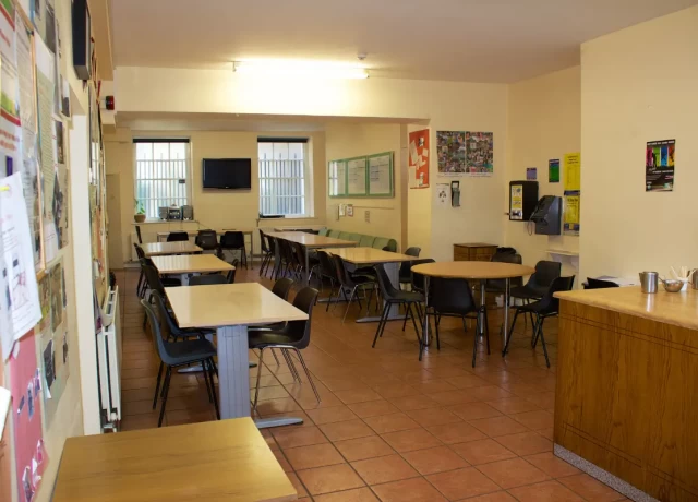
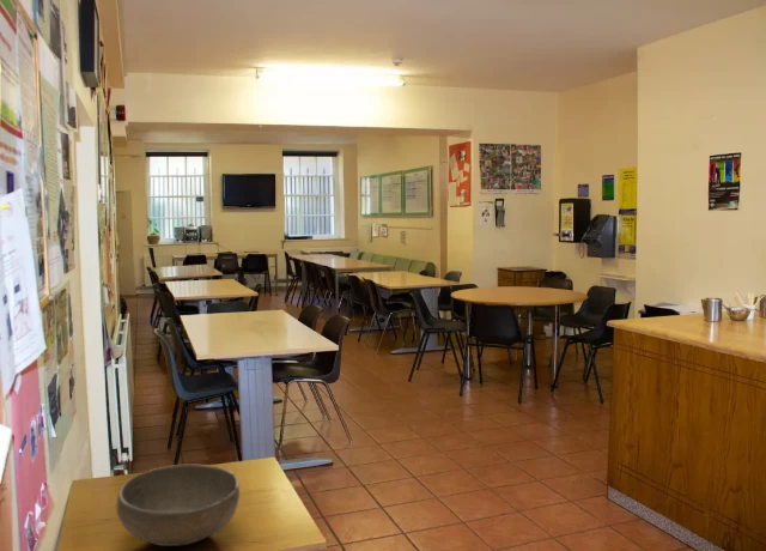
+ bowl [116,464,241,547]
